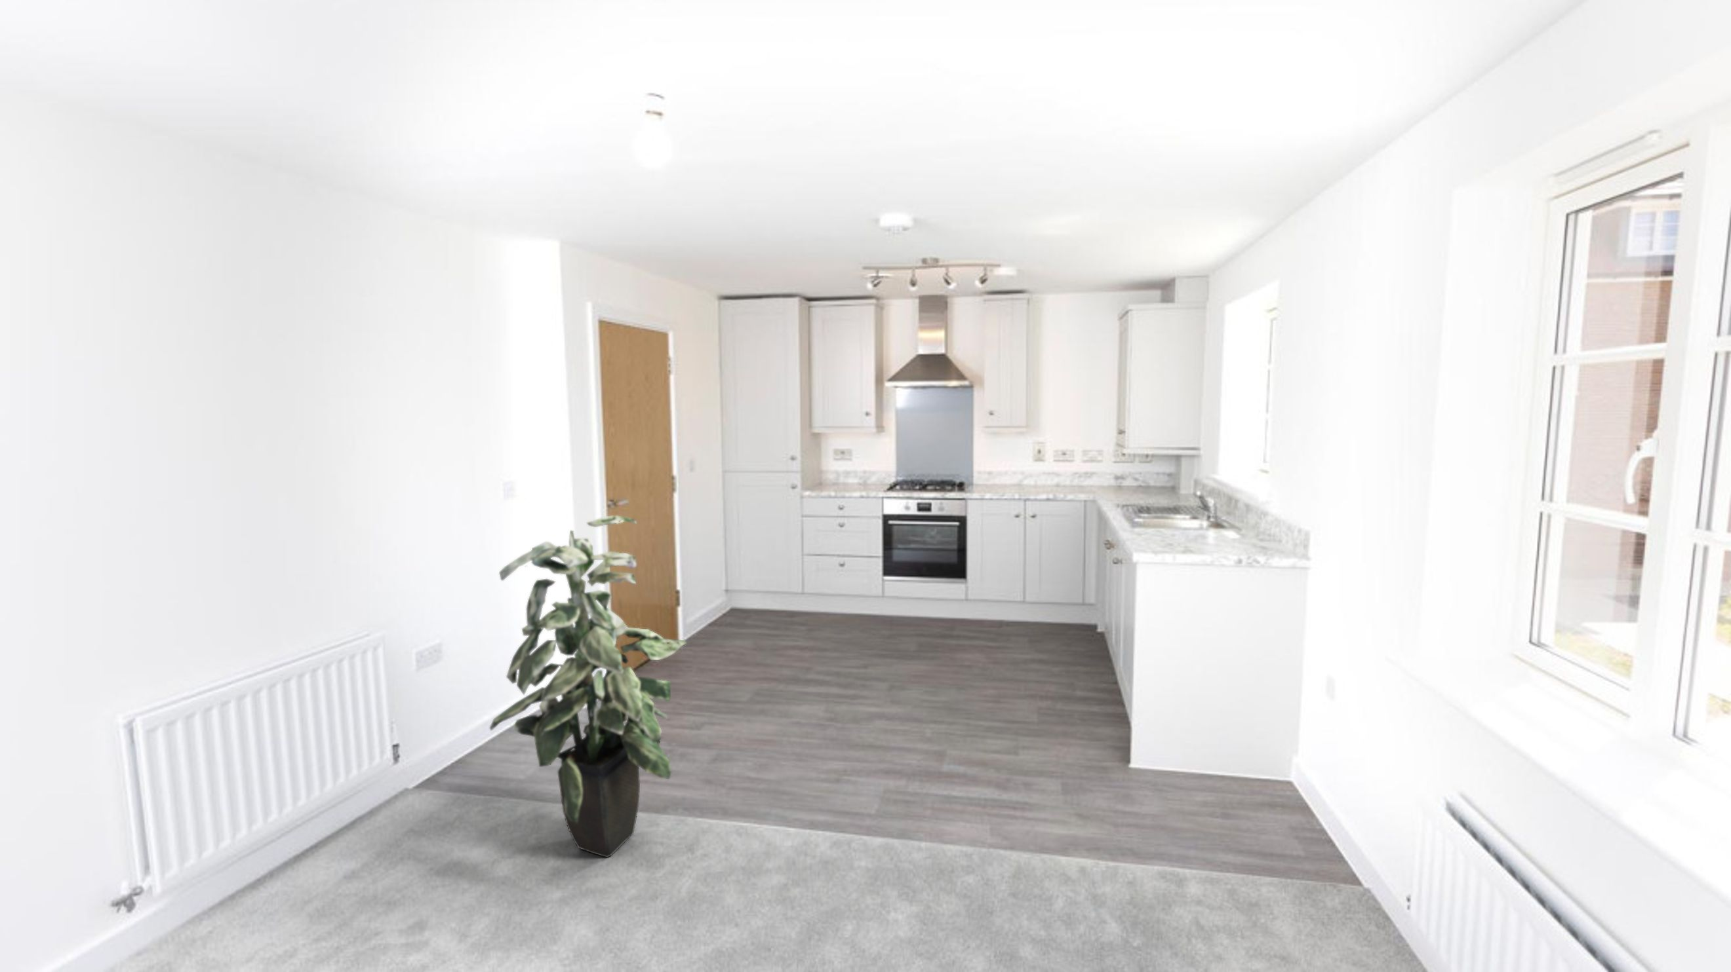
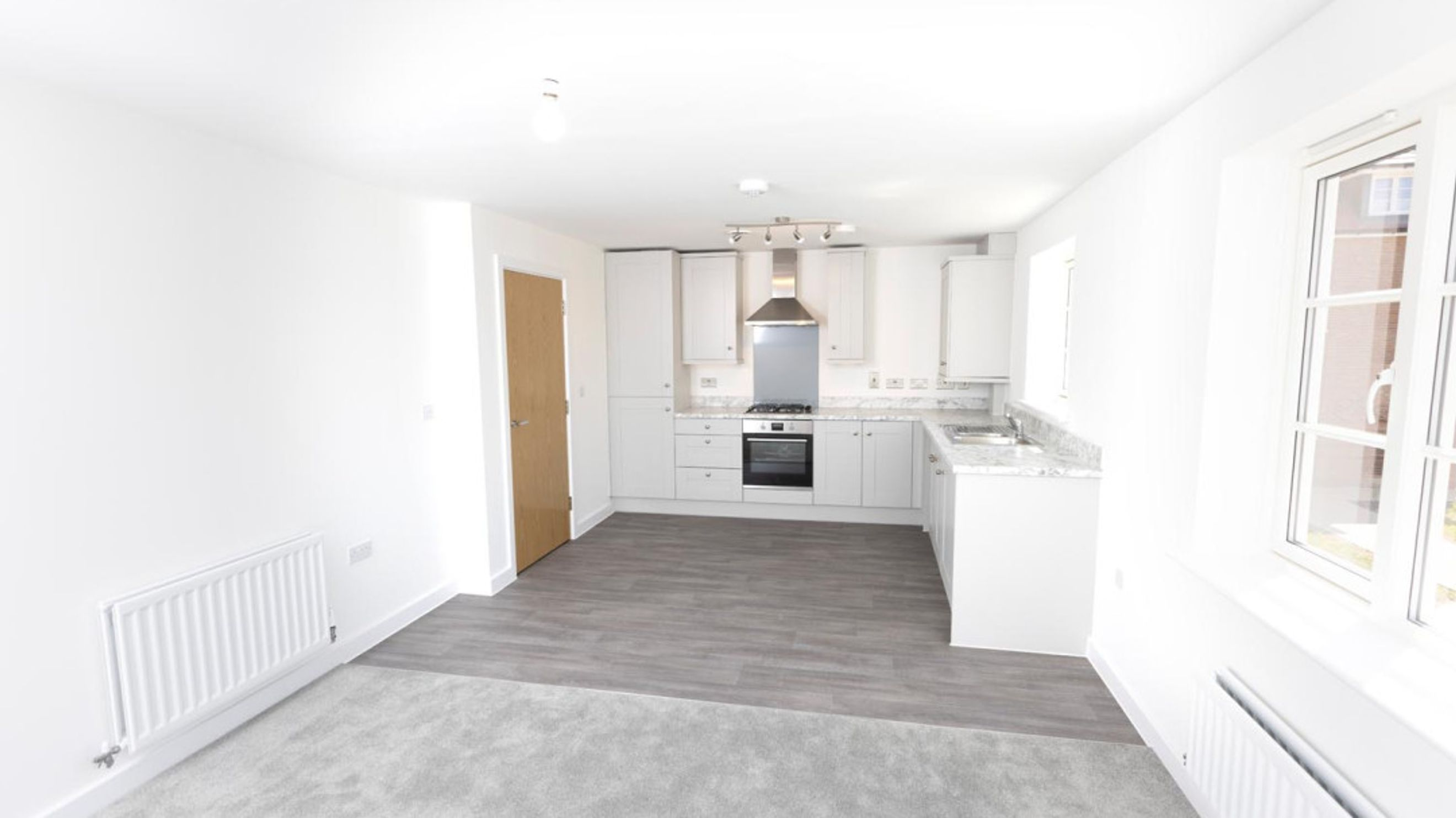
- indoor plant [489,515,688,858]
